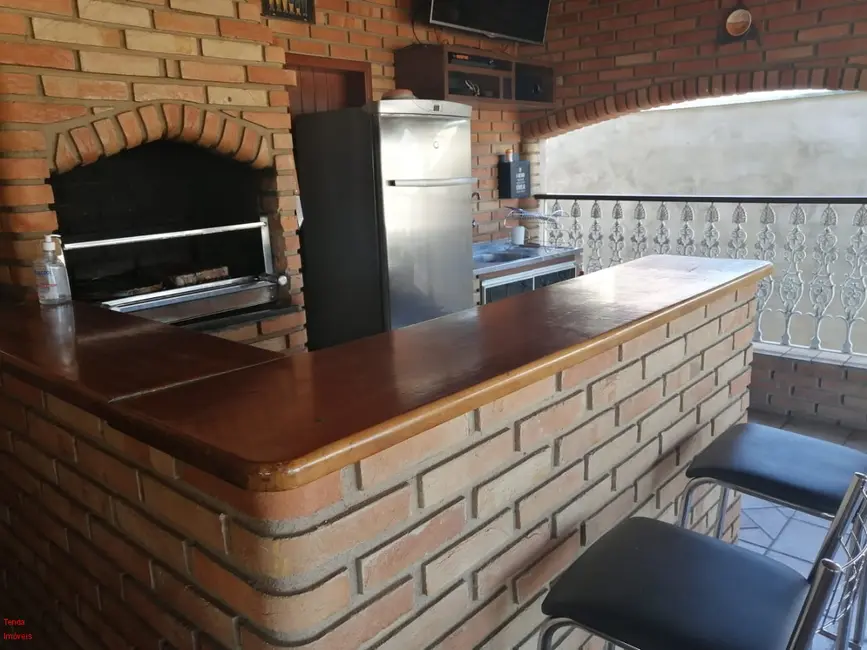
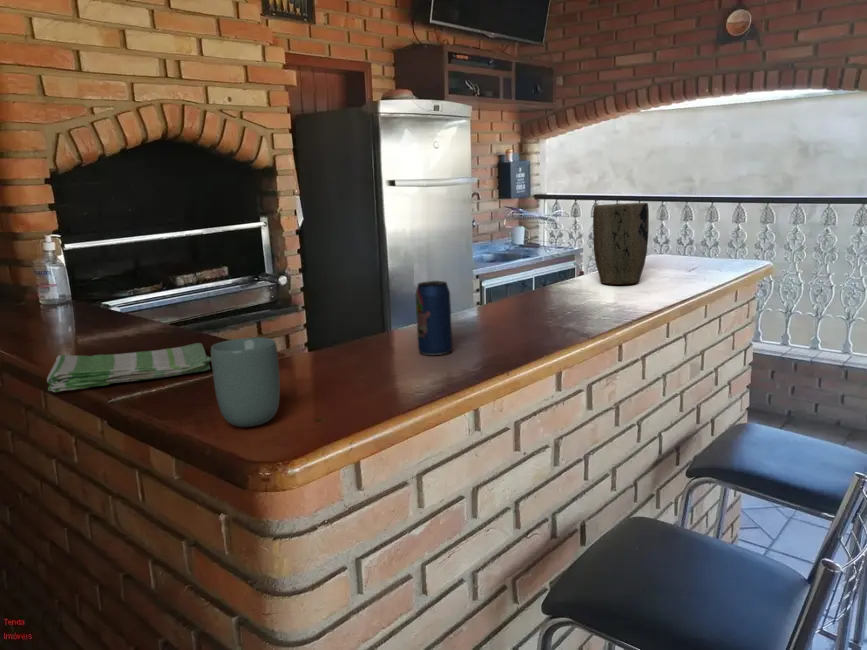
+ beverage can [414,280,453,356]
+ dish towel [46,342,212,393]
+ plant pot [592,202,650,286]
+ cup [210,336,281,428]
